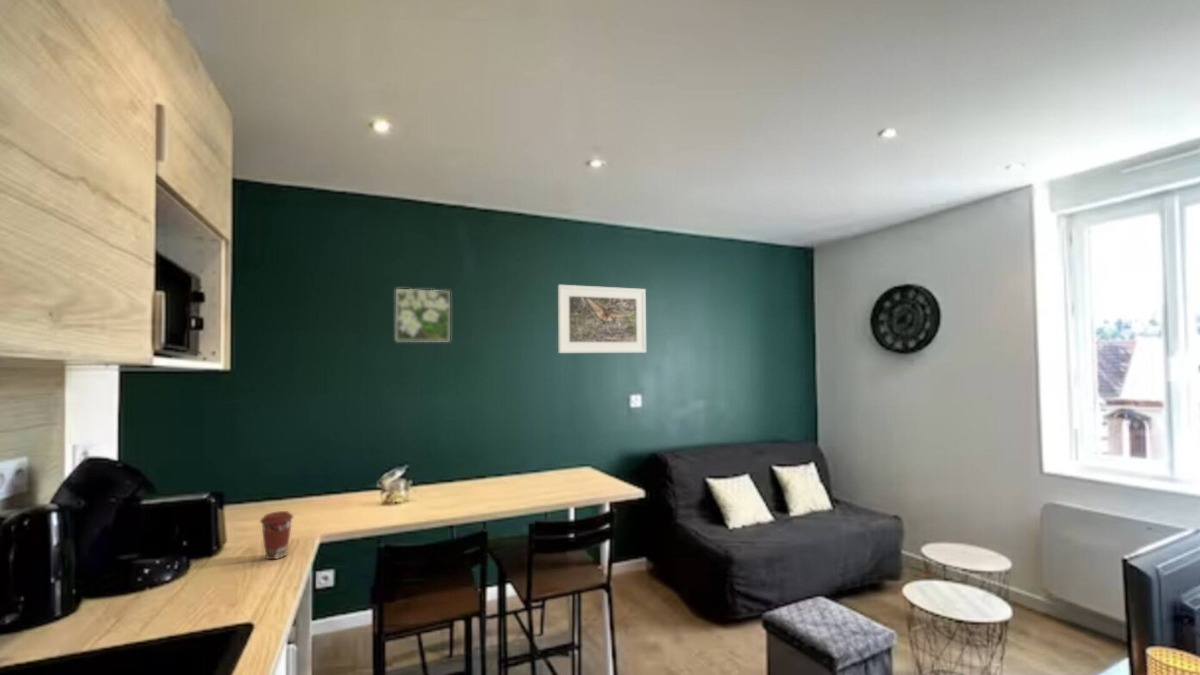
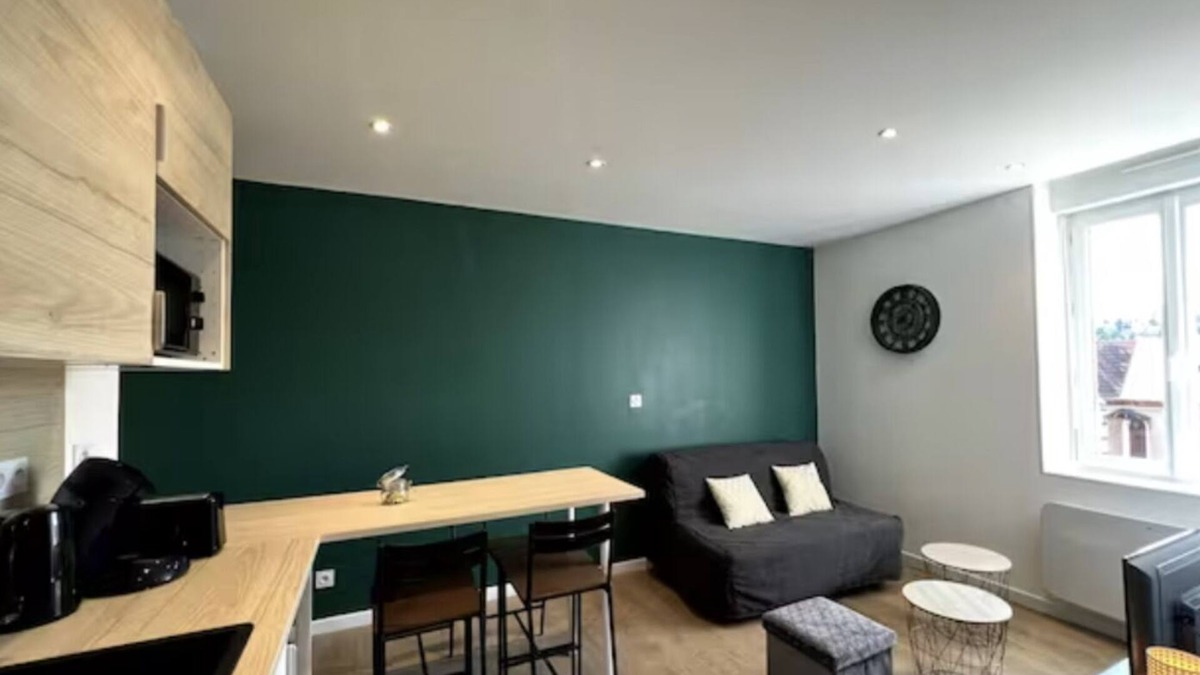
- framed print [557,284,647,354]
- coffee cup [259,510,294,560]
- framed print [395,288,451,342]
